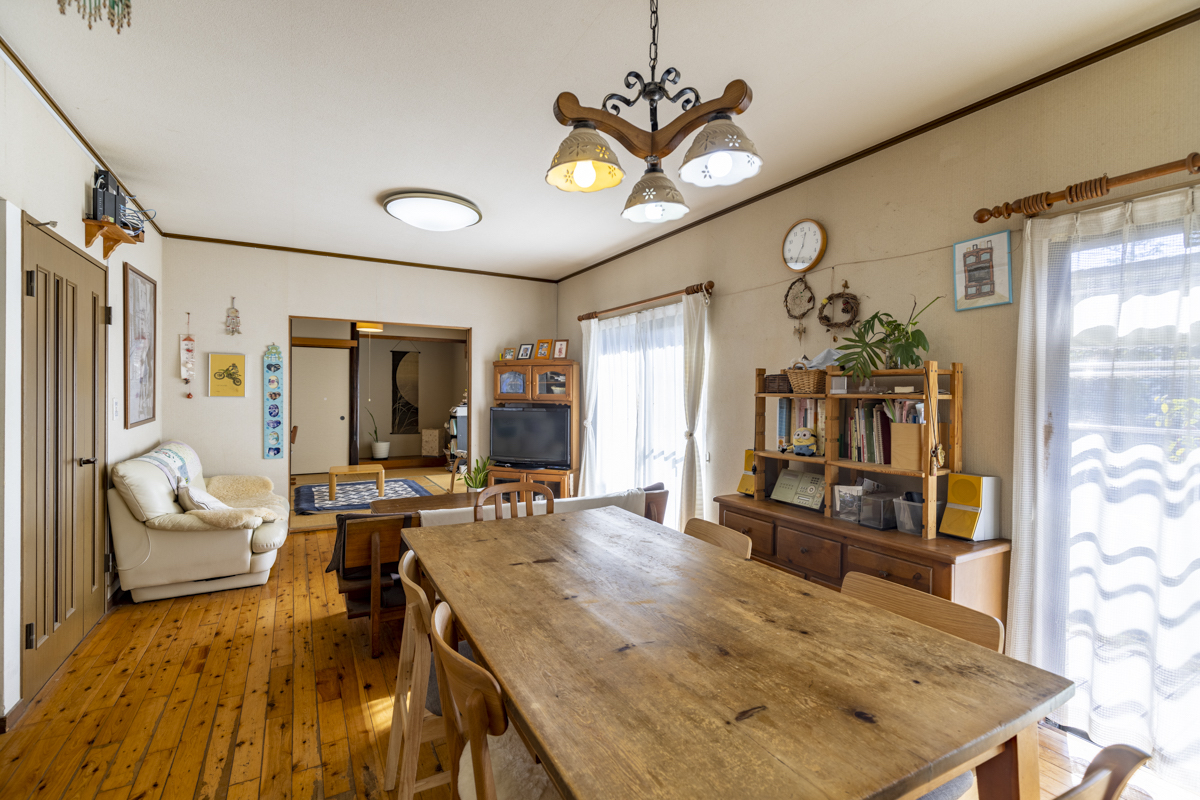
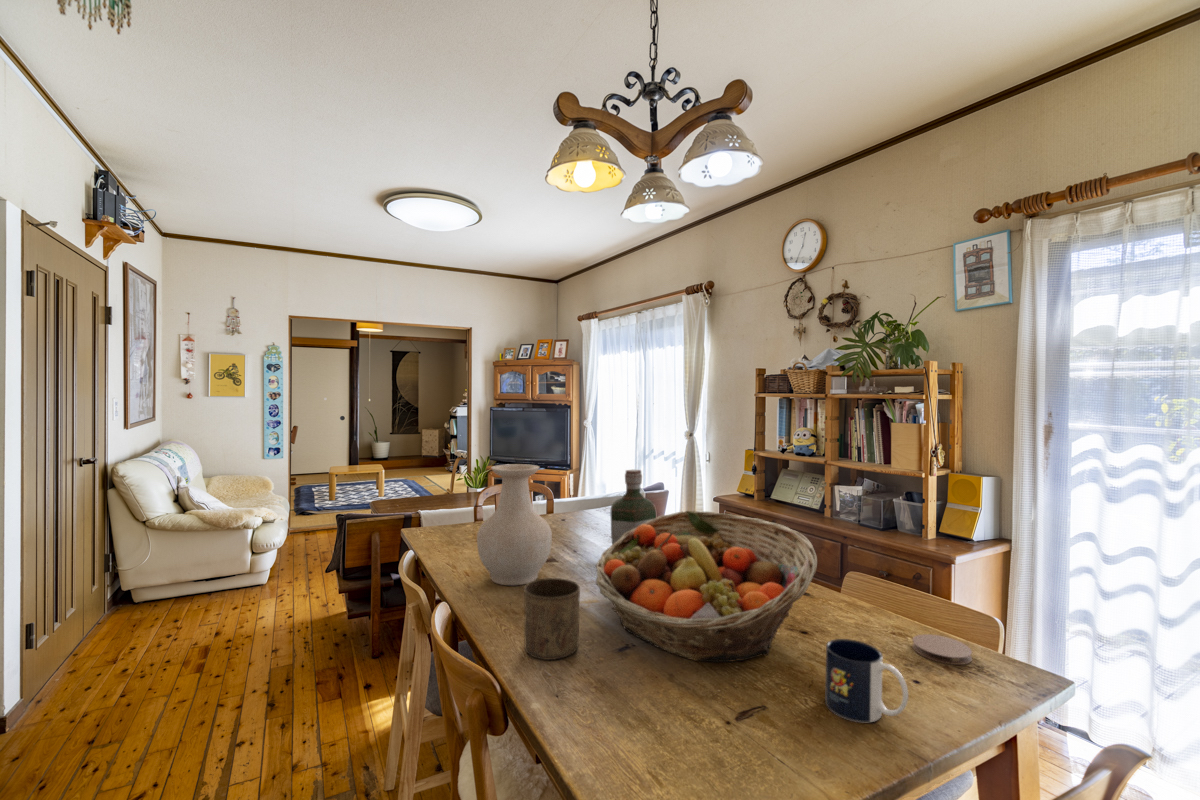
+ cup [523,577,581,661]
+ fruit basket [595,510,818,663]
+ vase [476,463,553,586]
+ bottle [610,469,657,545]
+ mug [824,638,909,723]
+ coaster [911,633,973,666]
